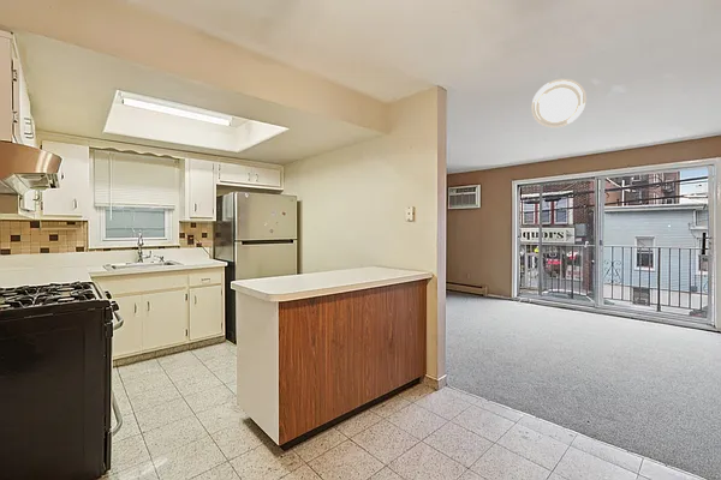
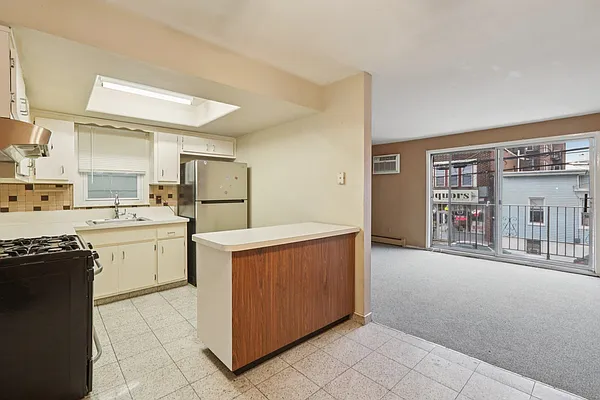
- ceiling light [530,78,588,128]
